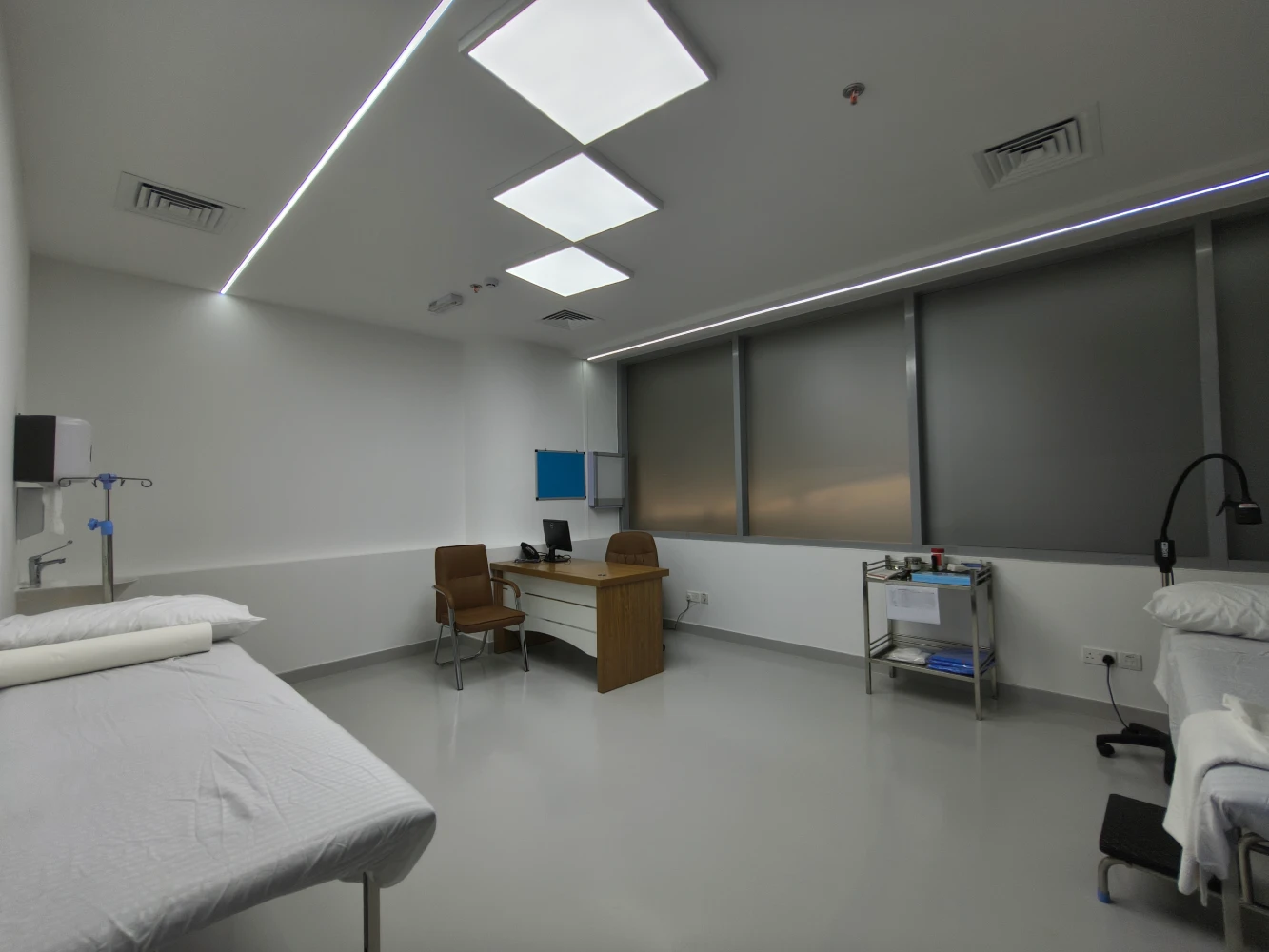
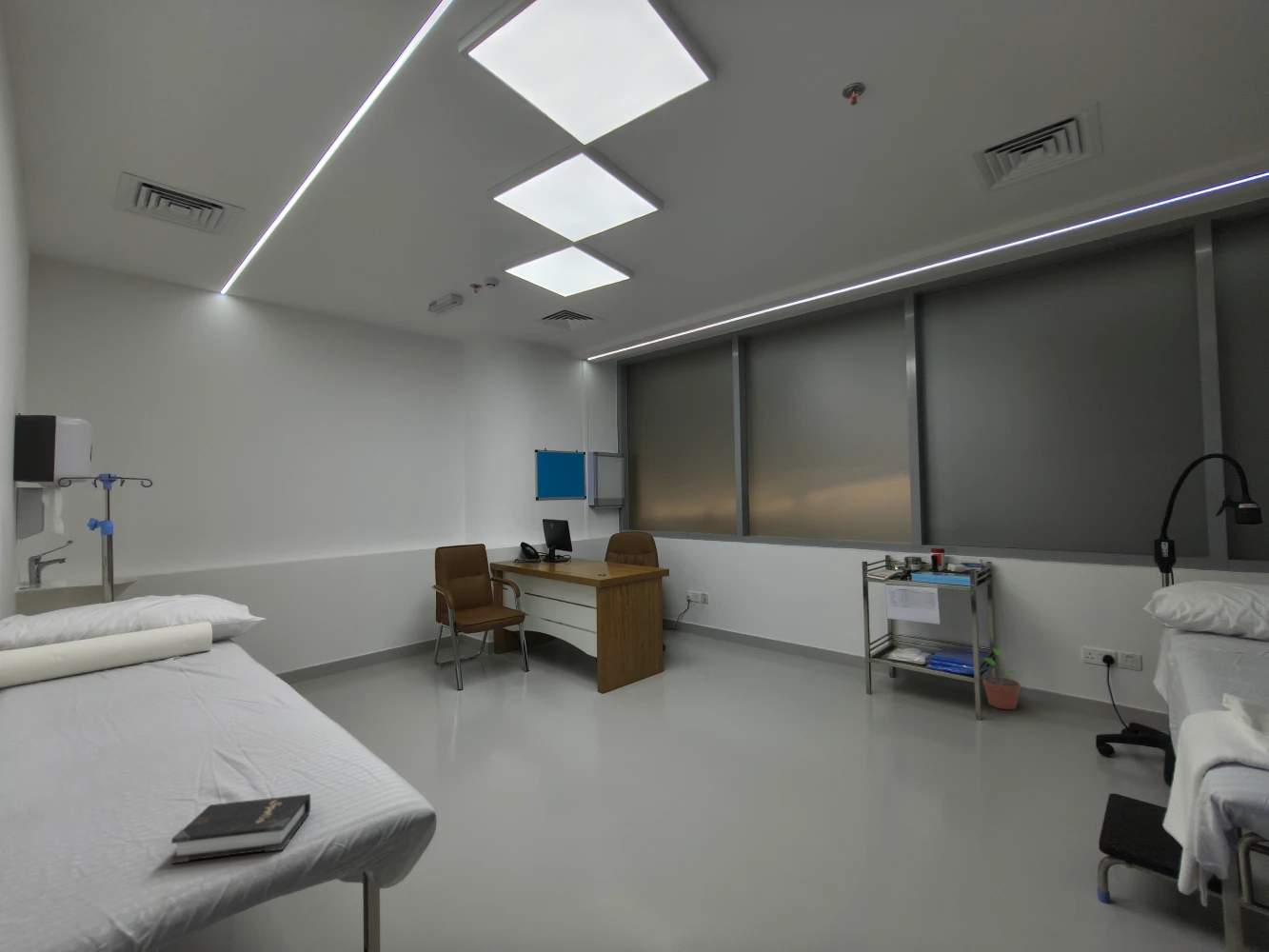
+ hardback book [170,793,311,864]
+ potted plant [981,646,1021,710]
